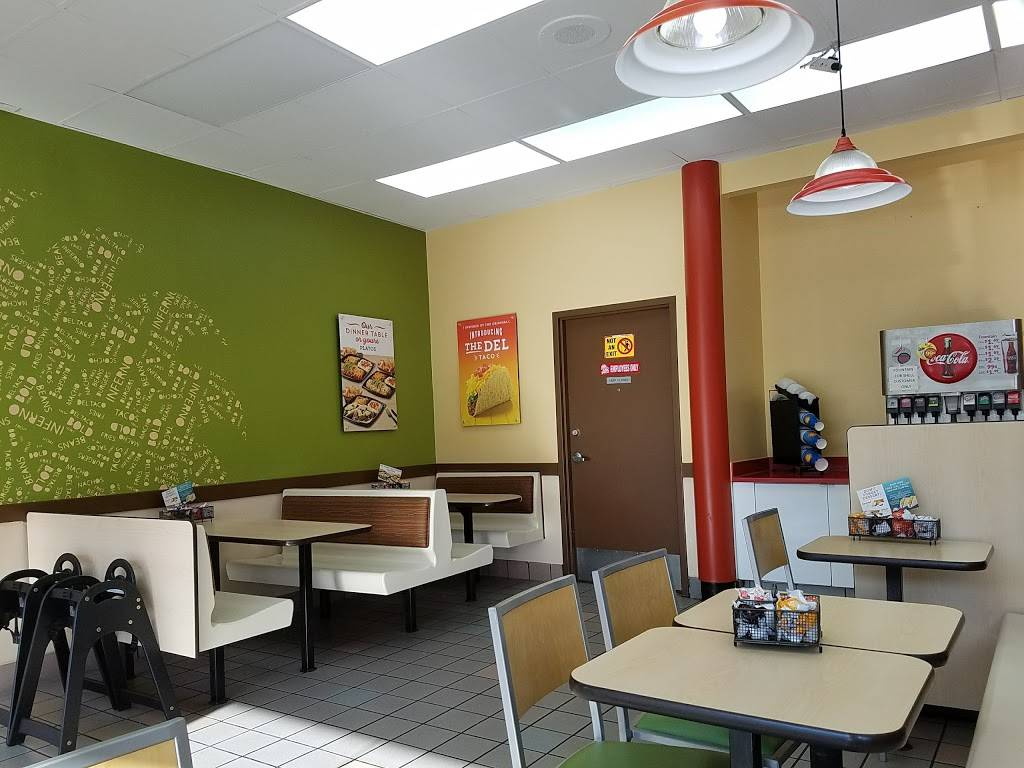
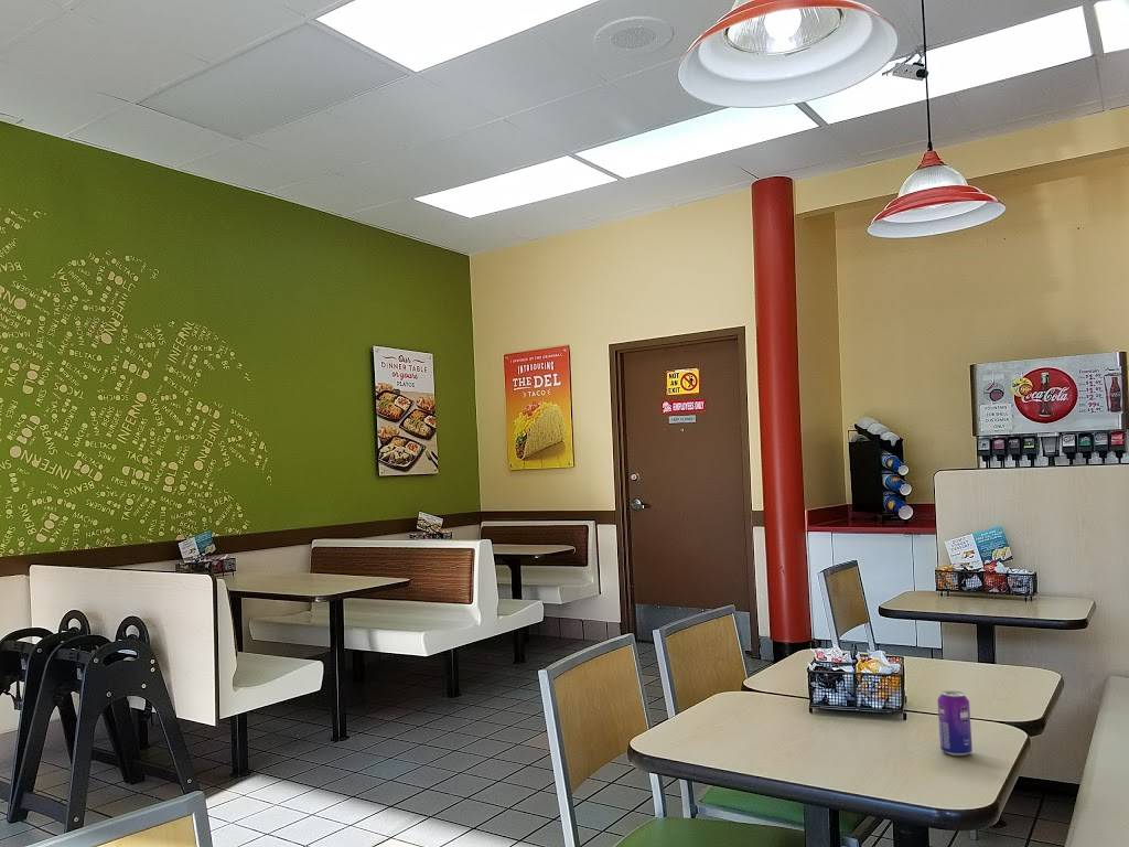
+ beverage can [936,689,974,757]
